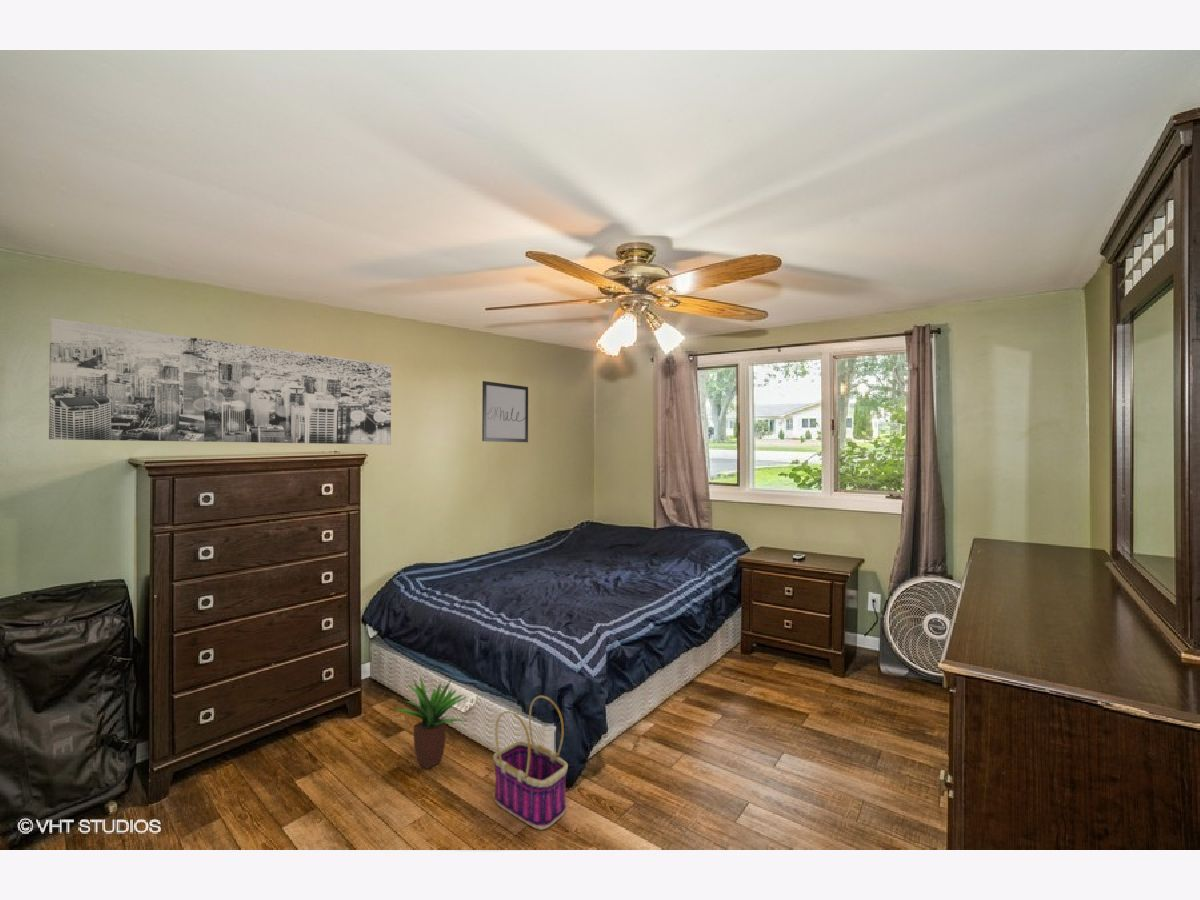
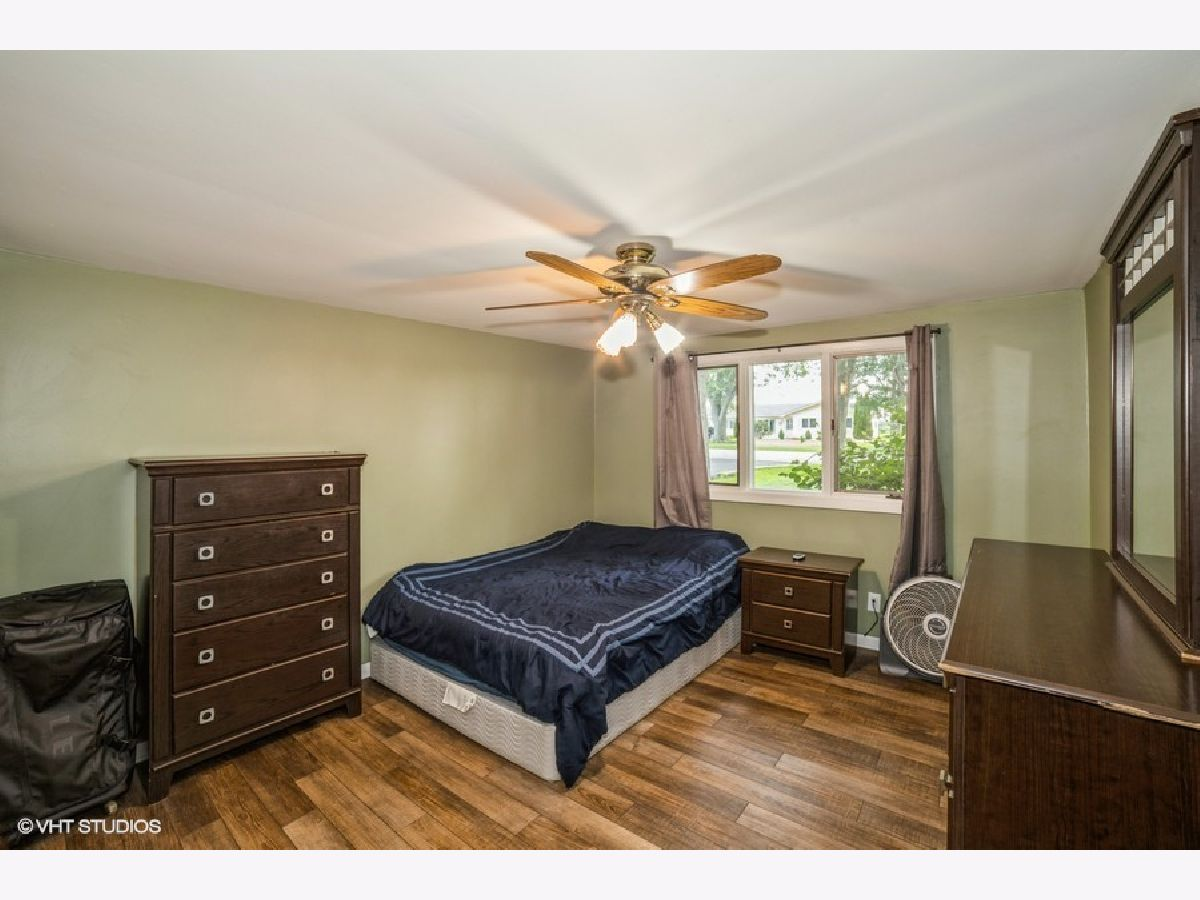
- wall art [481,380,529,443]
- wall art [48,317,392,446]
- basket [492,695,569,831]
- potted plant [392,674,470,770]
